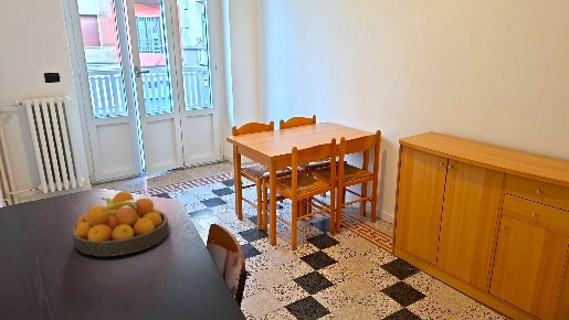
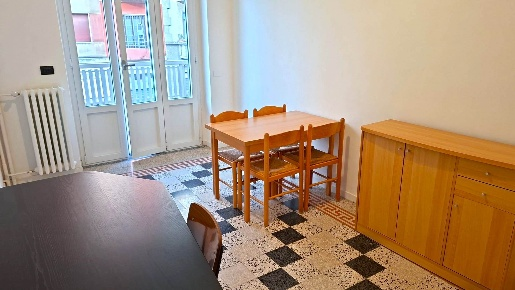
- fruit bowl [72,191,170,257]
